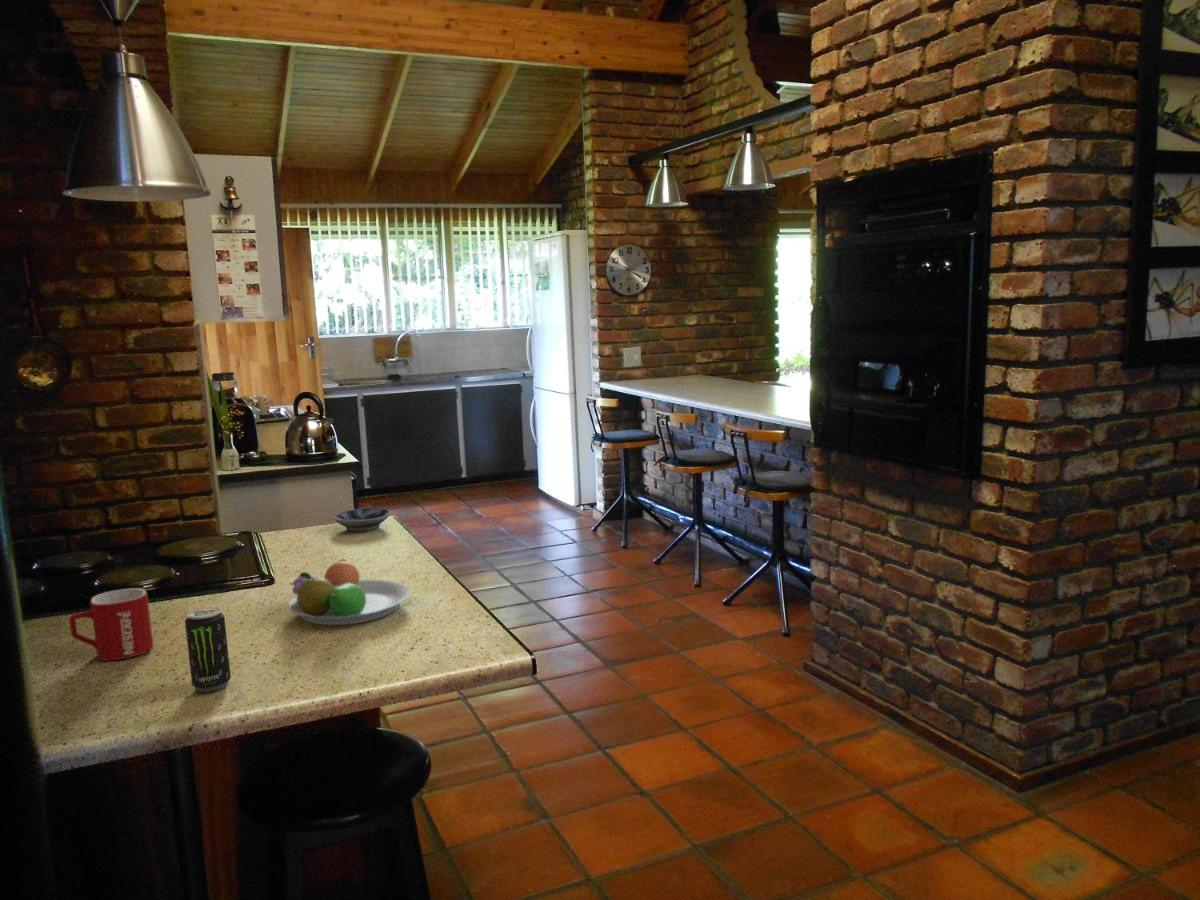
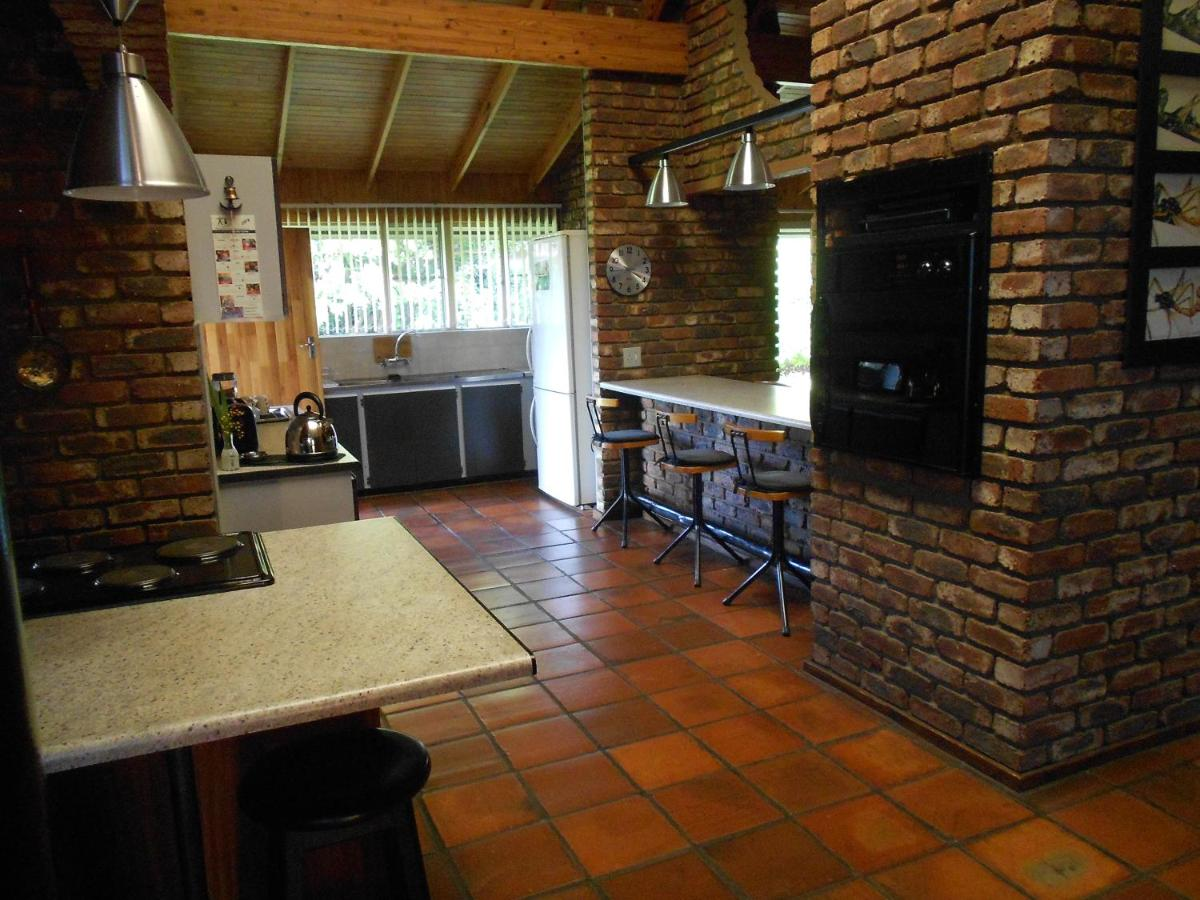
- fruit bowl [288,558,411,626]
- beverage can [184,607,232,693]
- bowl [333,506,391,532]
- mug [68,587,154,661]
